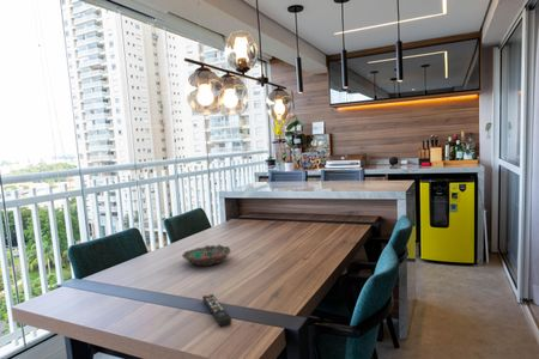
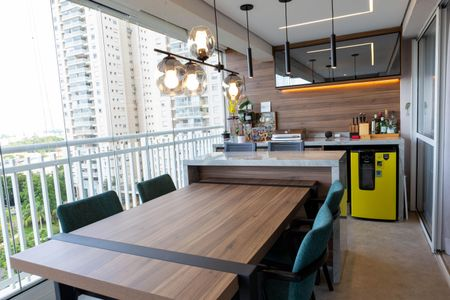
- bowl [181,243,232,267]
- remote control [201,293,232,328]
